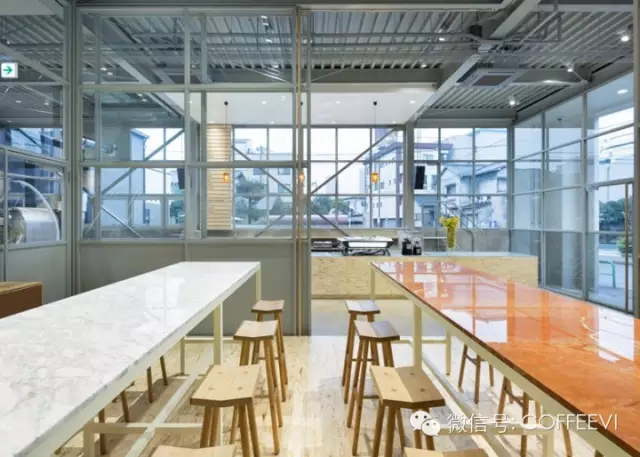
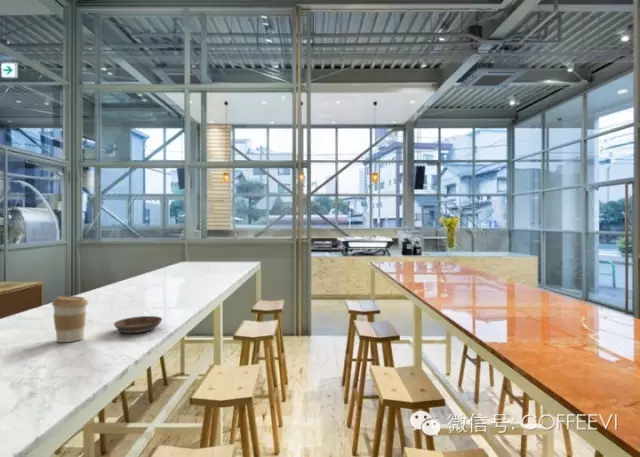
+ coffee cup [51,295,89,343]
+ saucer [113,315,163,334]
